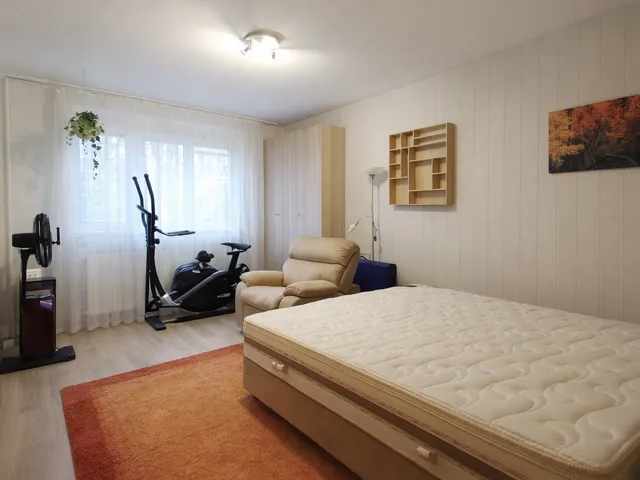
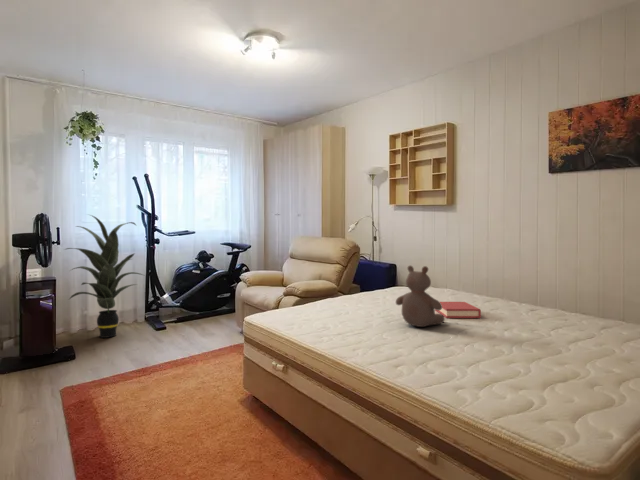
+ hardback book [435,301,482,319]
+ bear [395,265,446,328]
+ indoor plant [63,213,144,339]
